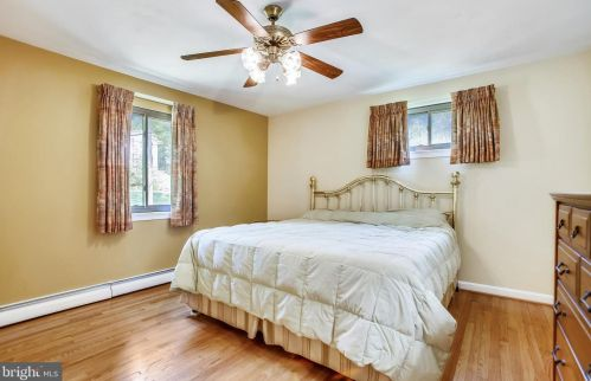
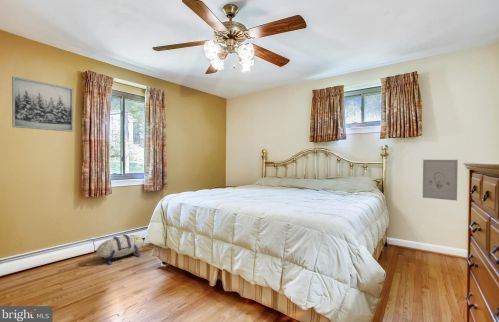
+ wall art [11,75,74,133]
+ wall art [422,159,459,202]
+ saddlebag [96,234,144,266]
